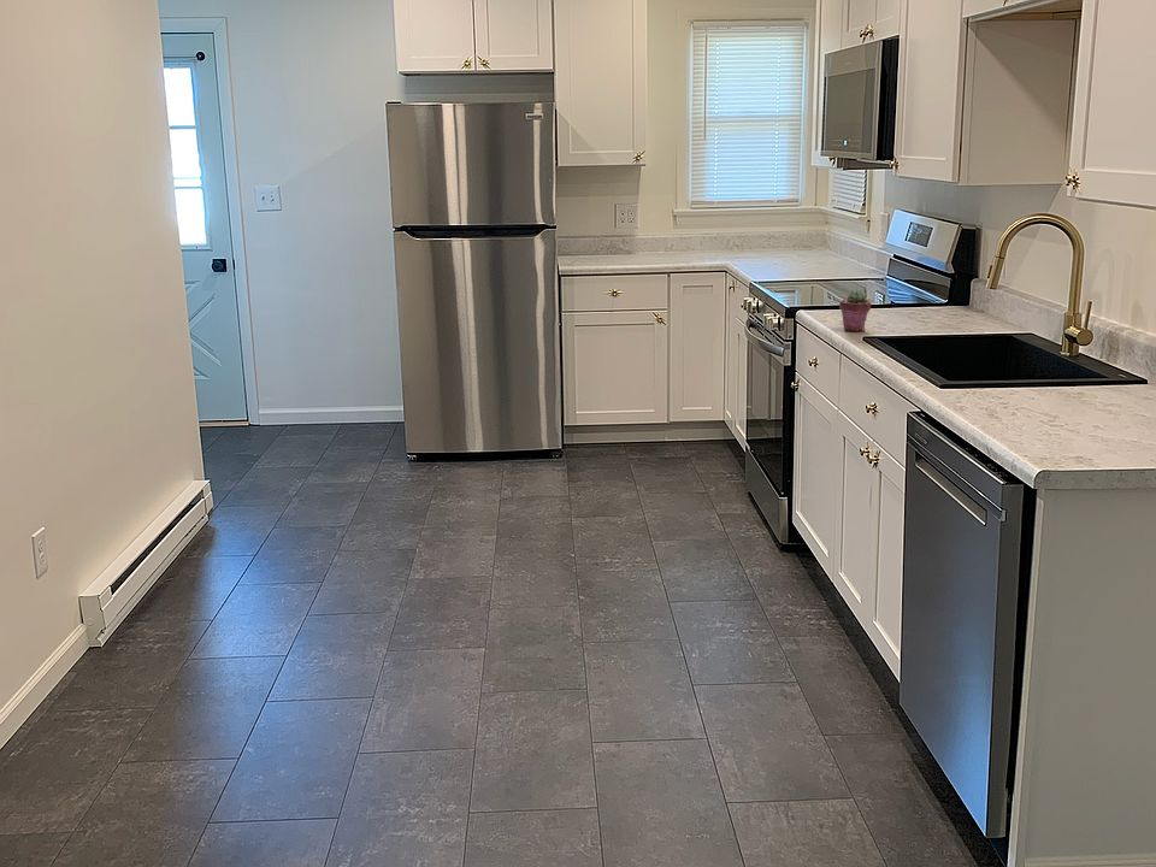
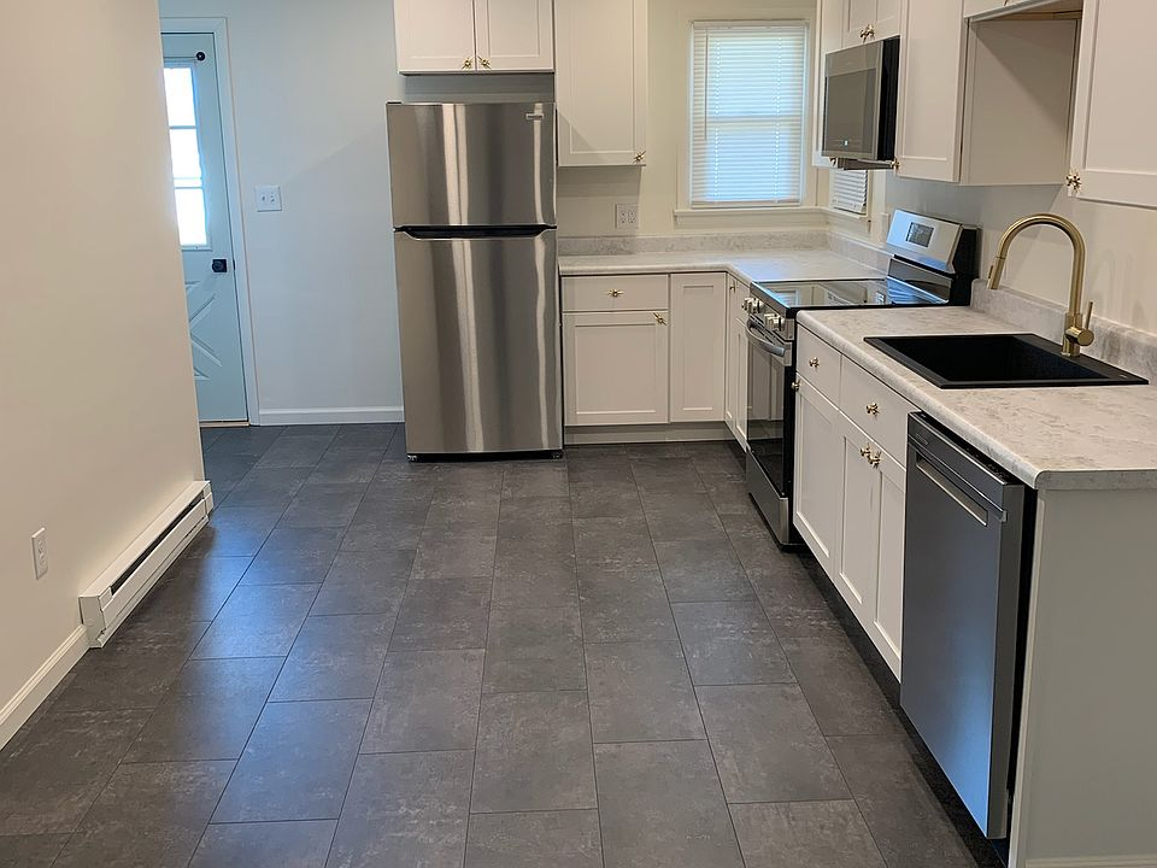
- potted succulent [838,288,872,332]
